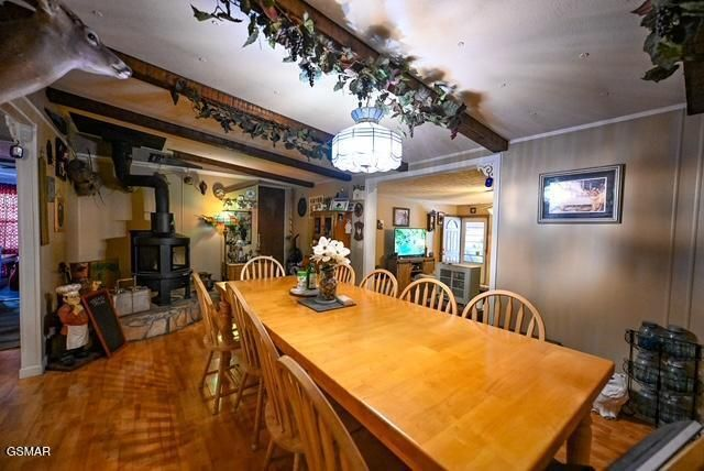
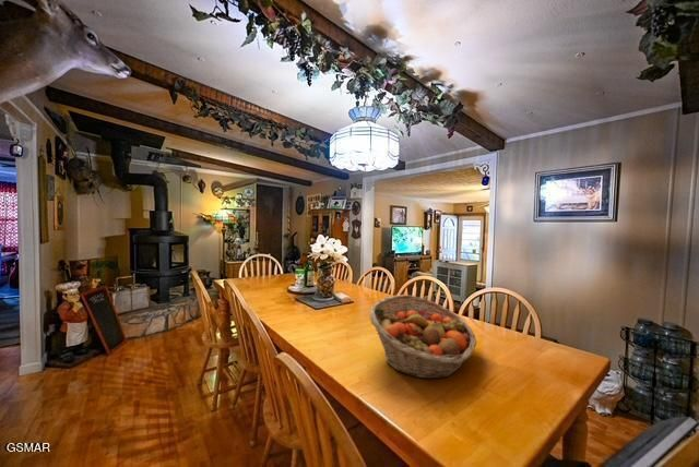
+ fruit basket [368,294,477,380]
